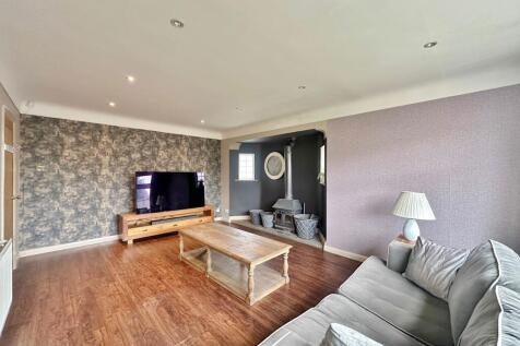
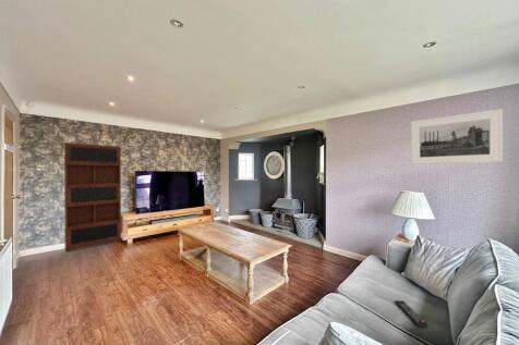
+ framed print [410,108,504,165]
+ remote control [394,299,429,329]
+ bookcase [63,141,122,254]
